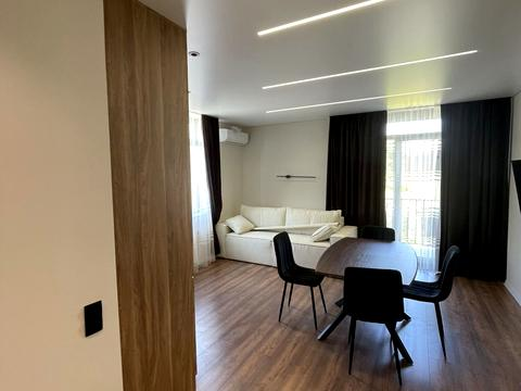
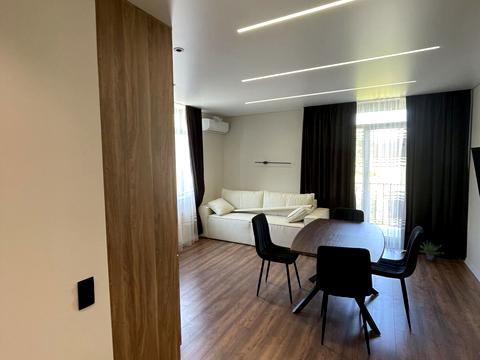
+ potted plant [419,240,446,261]
